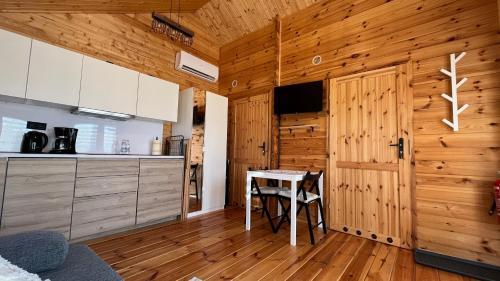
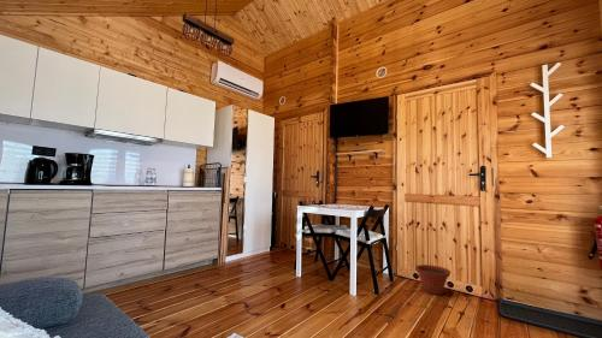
+ plant pot [414,263,452,296]
